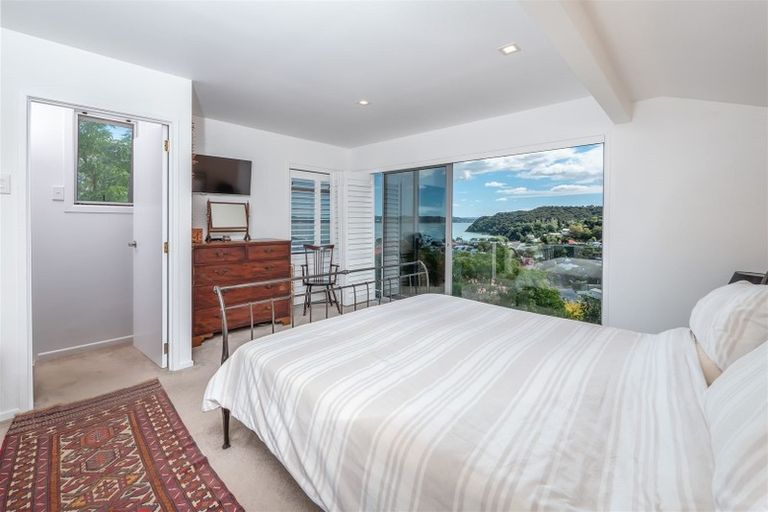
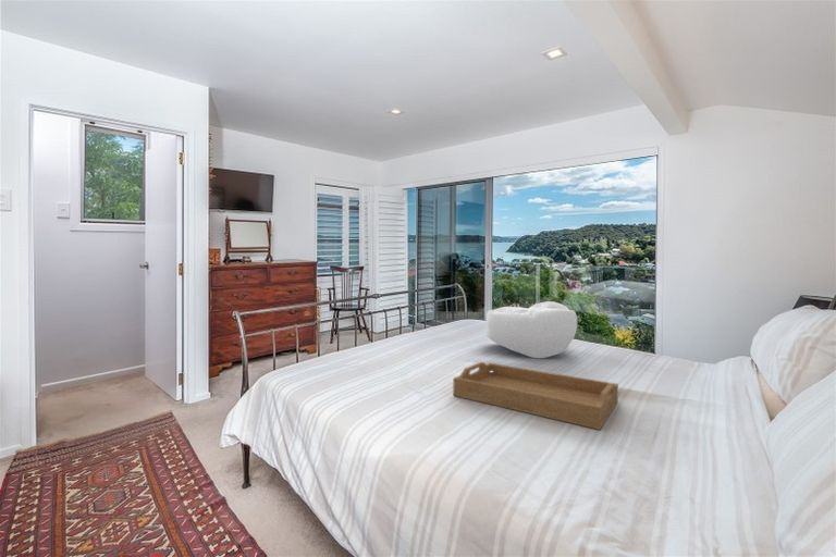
+ serving tray [452,361,619,431]
+ cushion [484,300,578,359]
